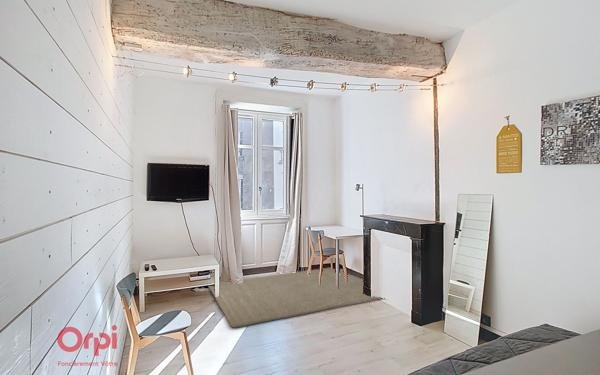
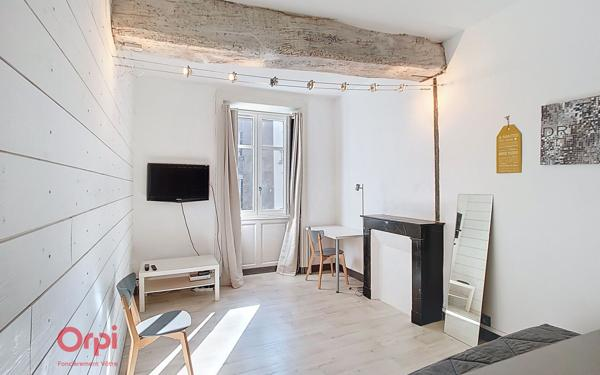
- rug [207,267,384,329]
